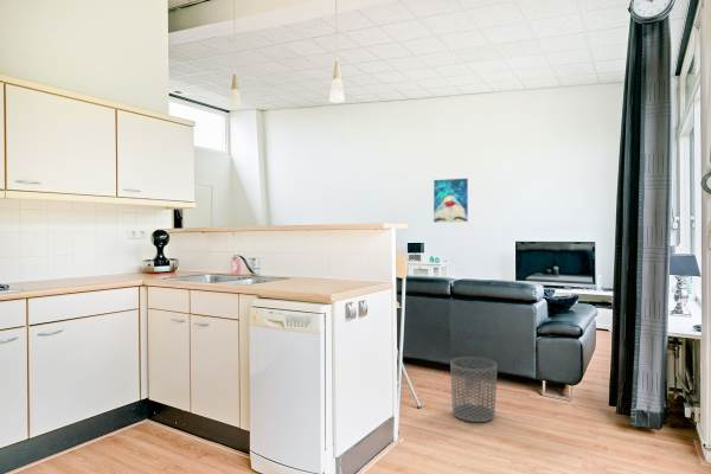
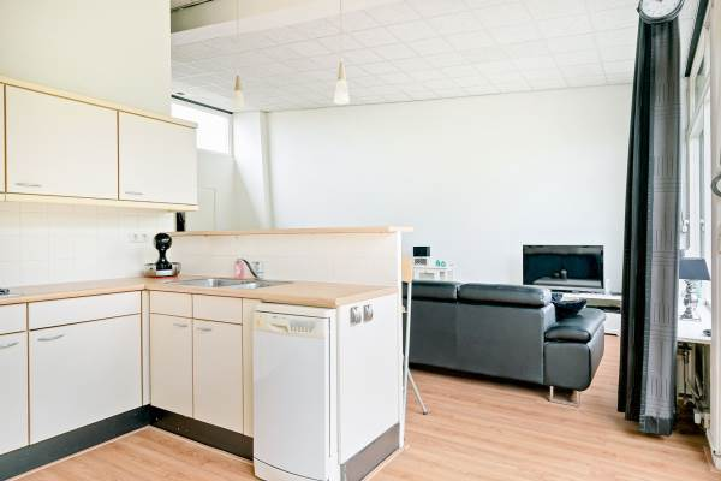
- wall art [433,178,469,223]
- waste bin [449,356,498,423]
